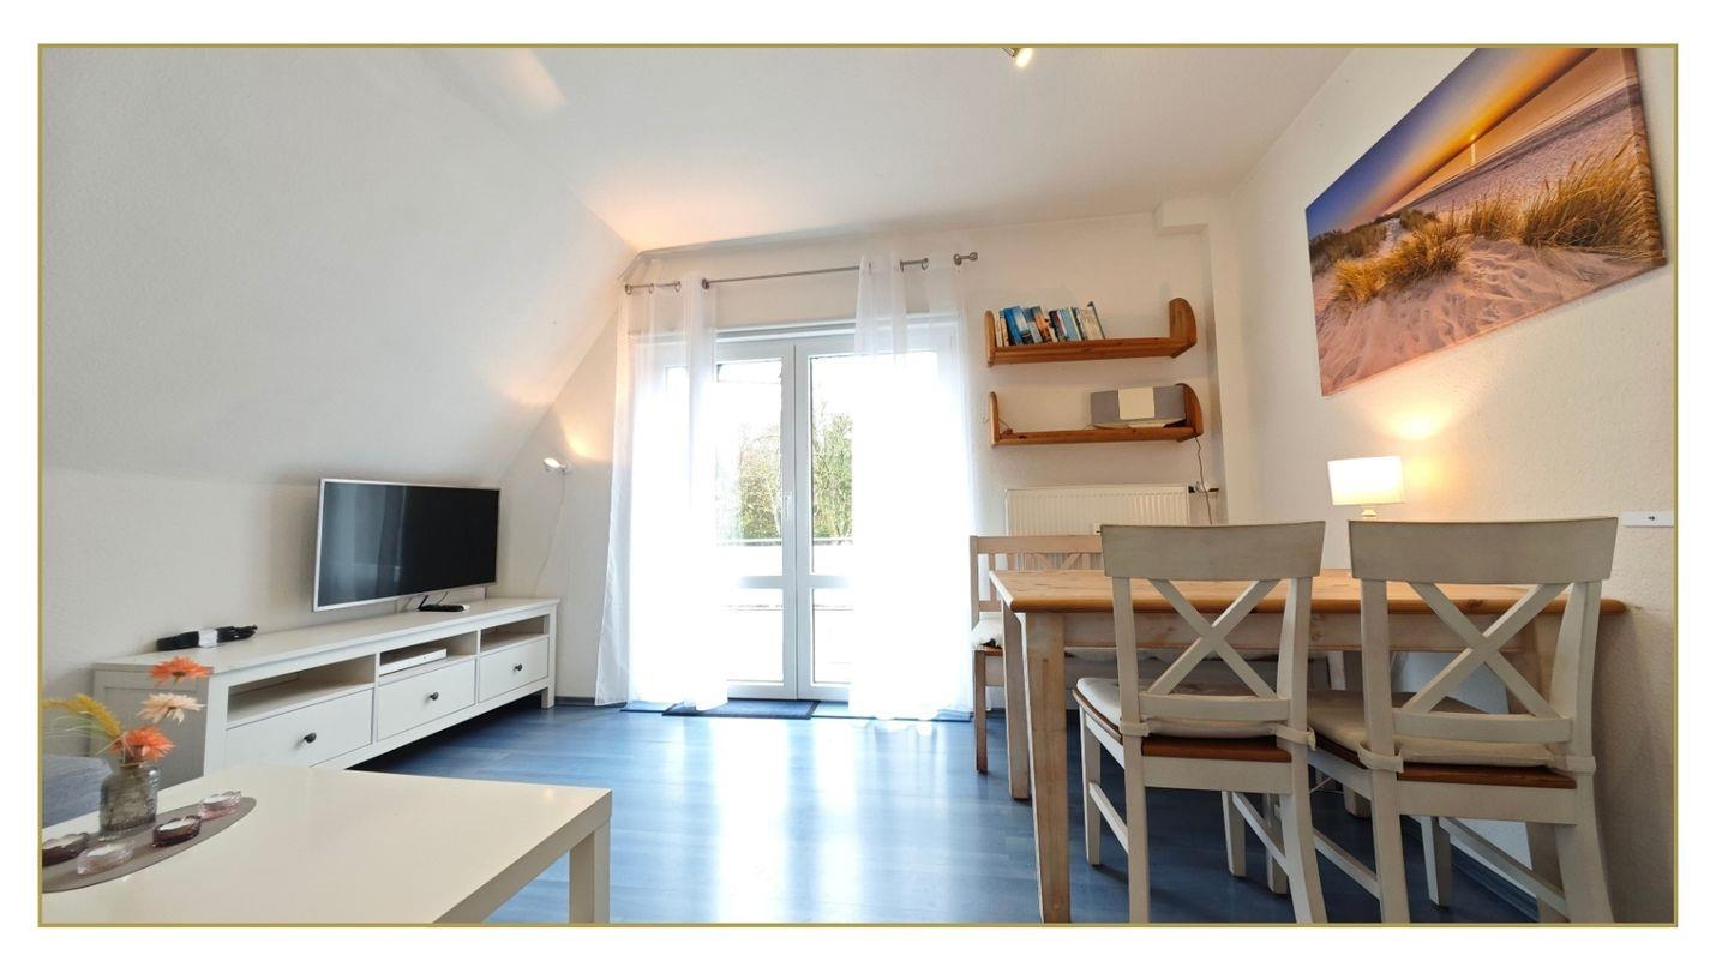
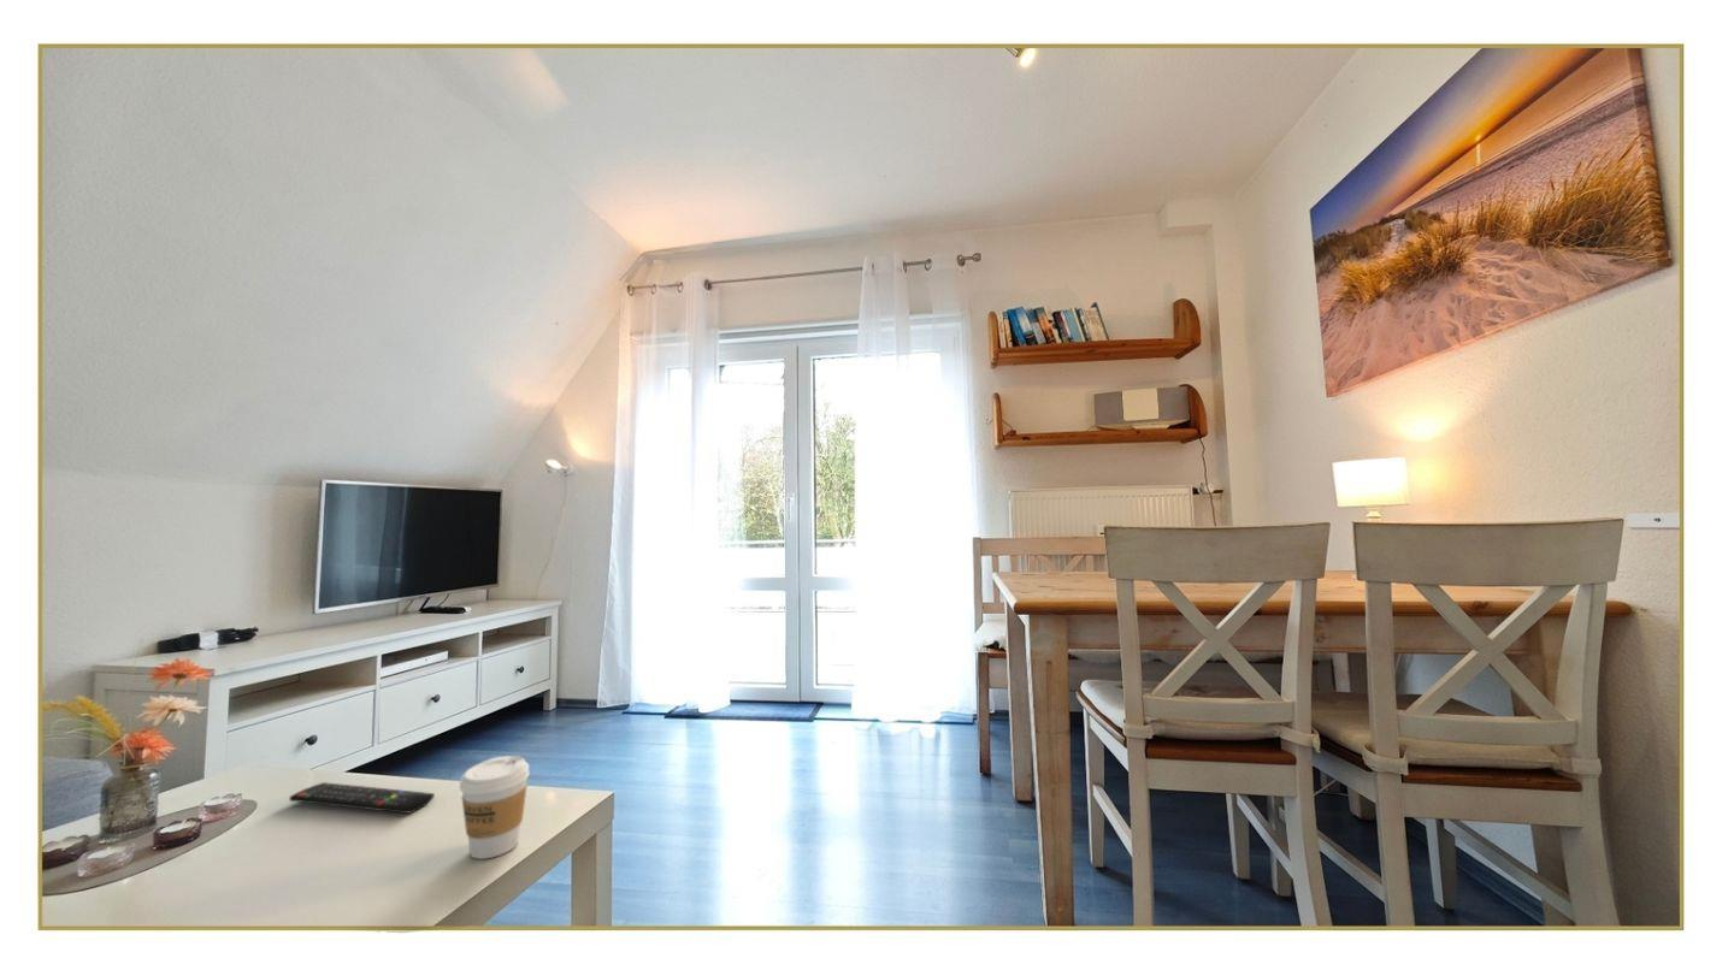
+ coffee cup [459,755,531,860]
+ remote control [288,781,435,815]
